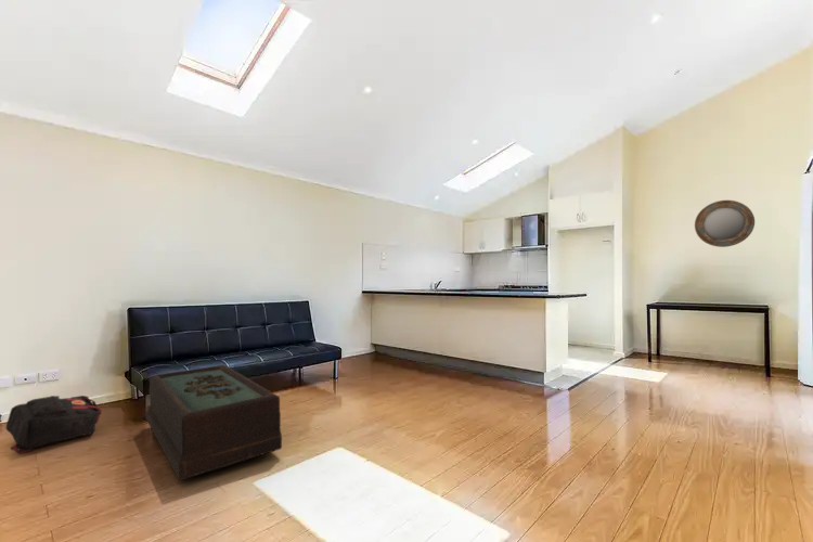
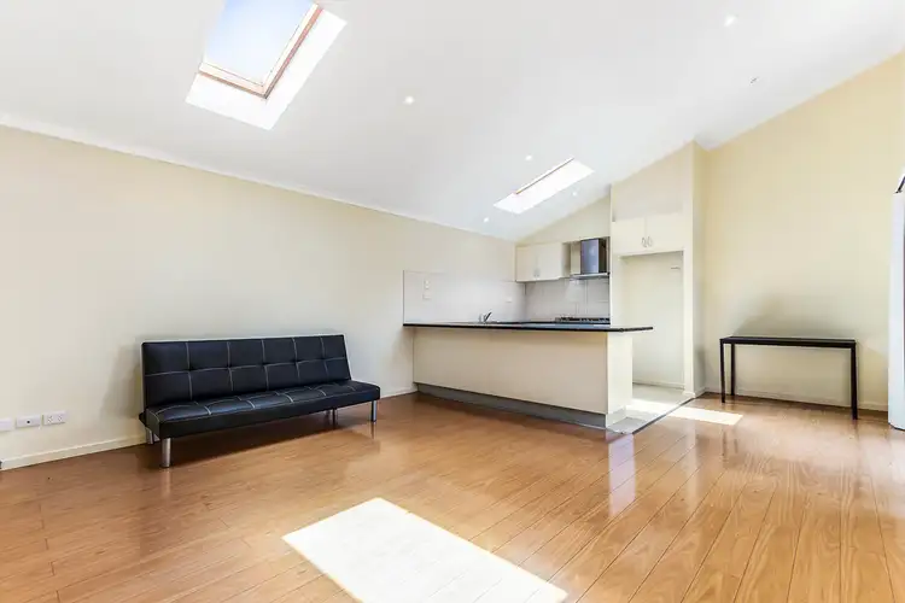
- backpack [5,395,103,455]
- home mirror [694,199,756,248]
- coffee table [145,363,283,482]
